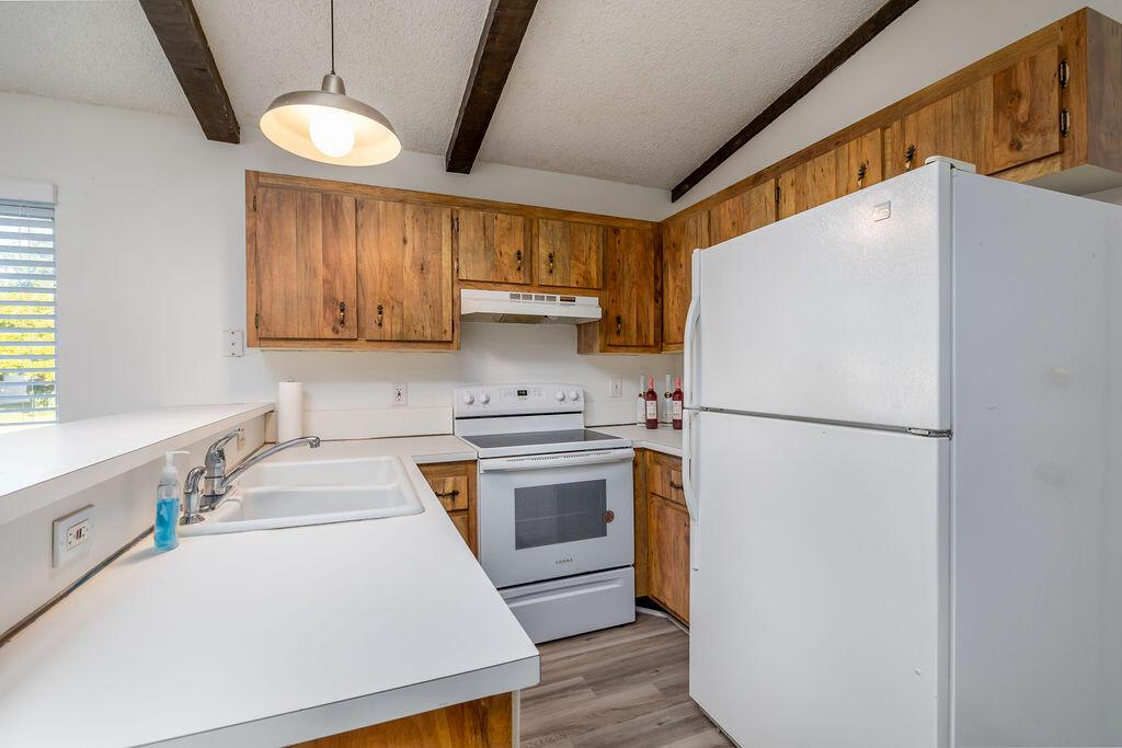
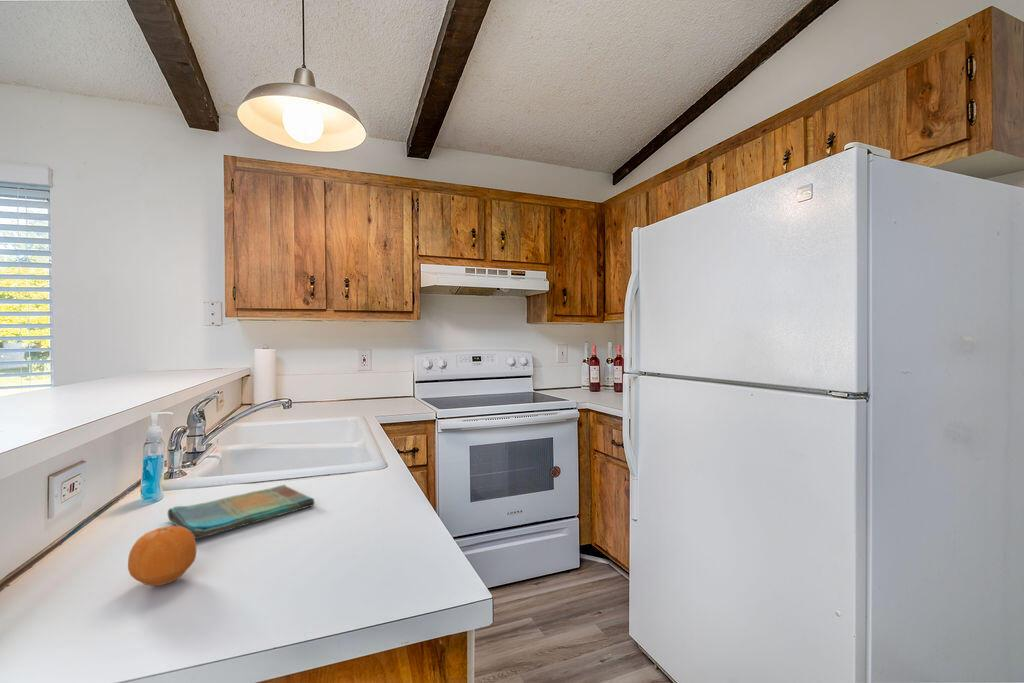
+ fruit [127,525,197,587]
+ dish towel [167,484,316,540]
